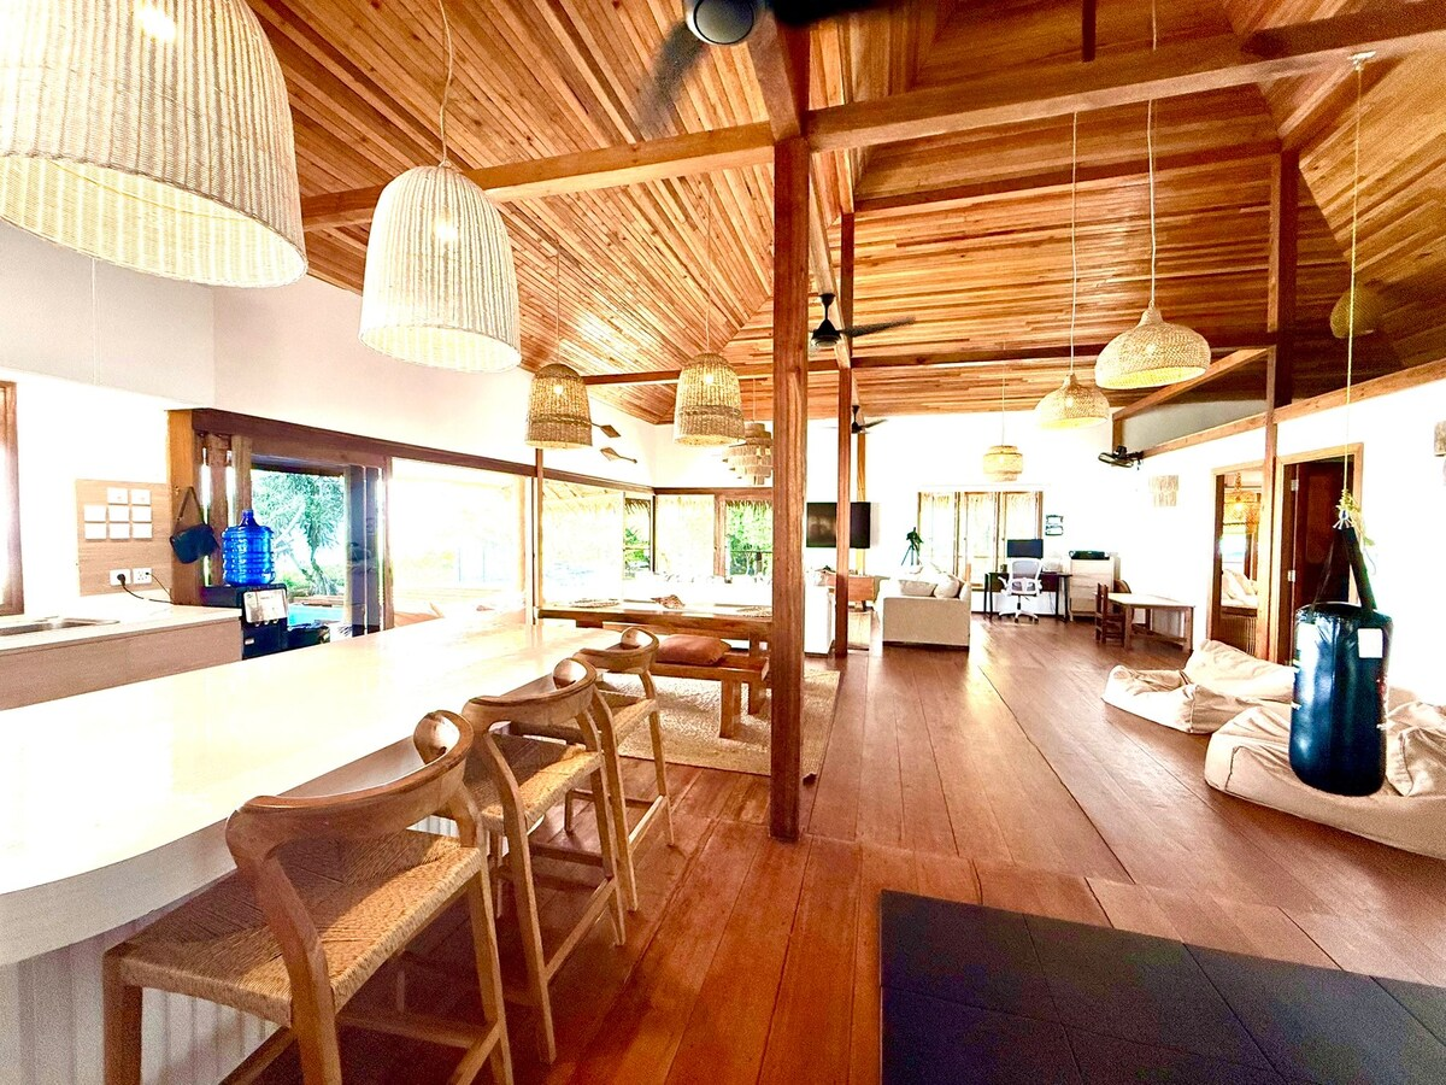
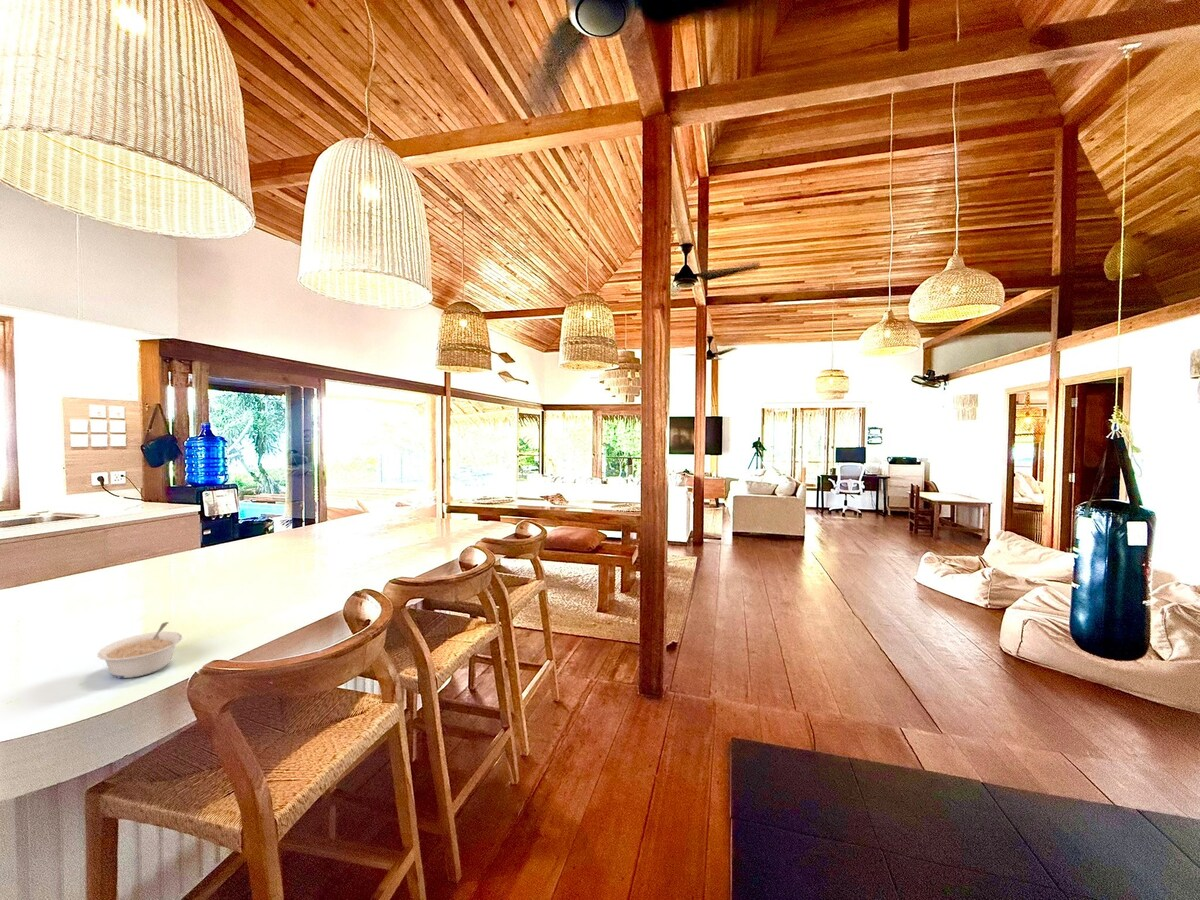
+ legume [97,621,183,679]
